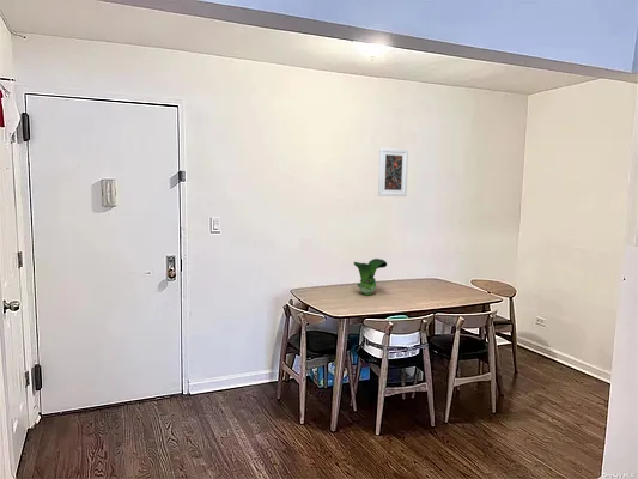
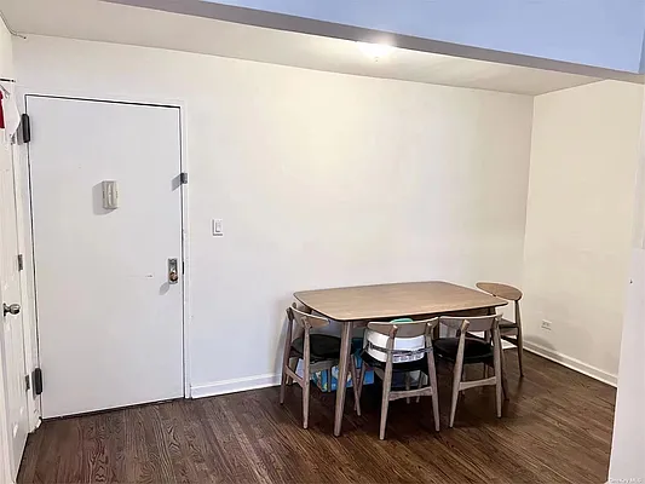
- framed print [377,147,409,198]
- toy figurine [352,257,388,296]
